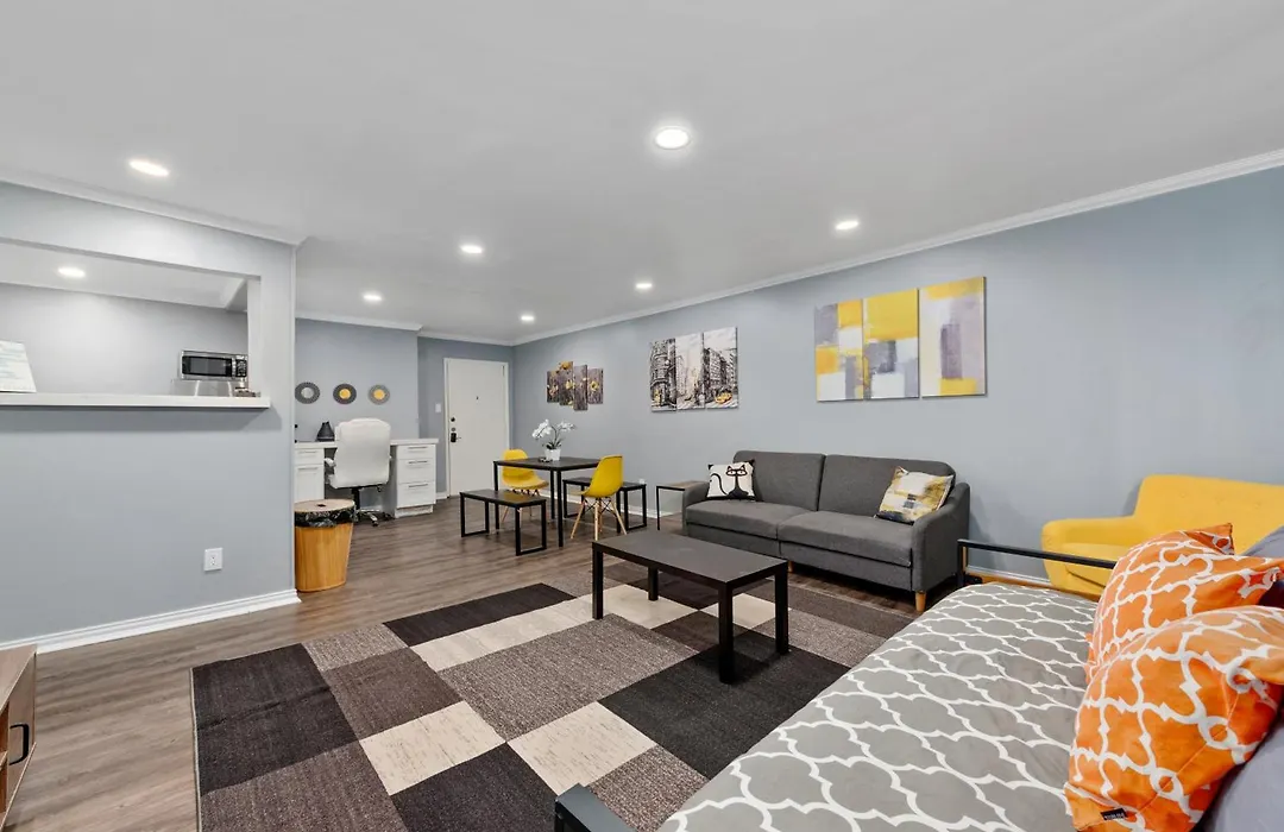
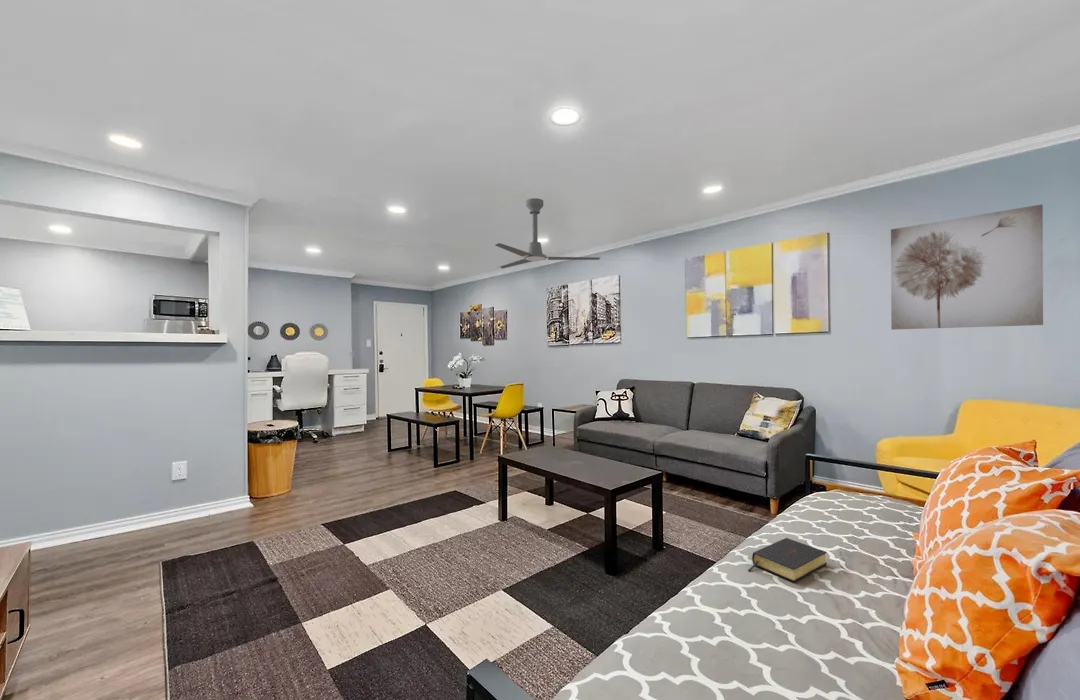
+ bible [747,537,828,583]
+ wall art [890,203,1044,331]
+ ceiling fan [494,197,602,269]
